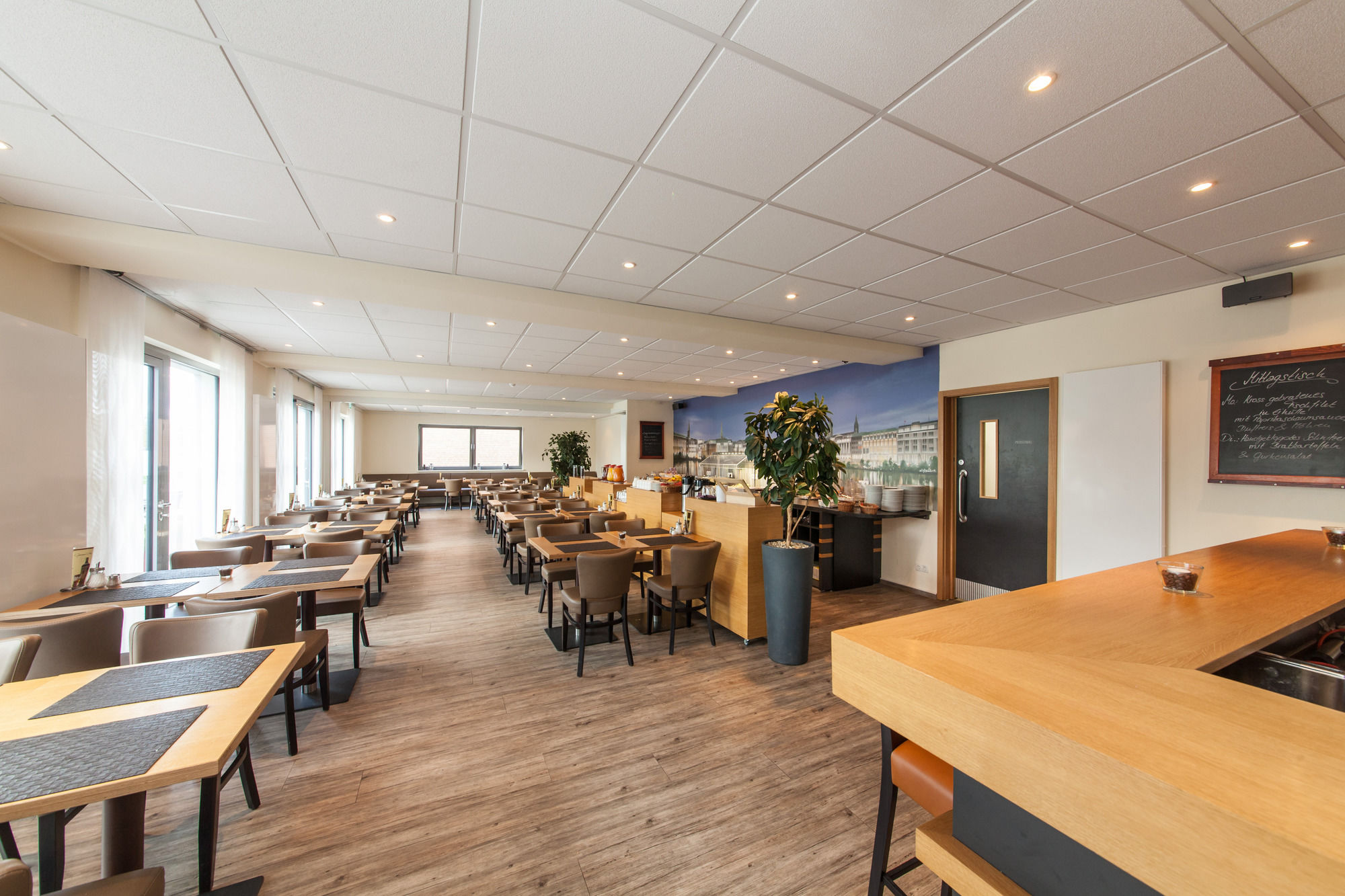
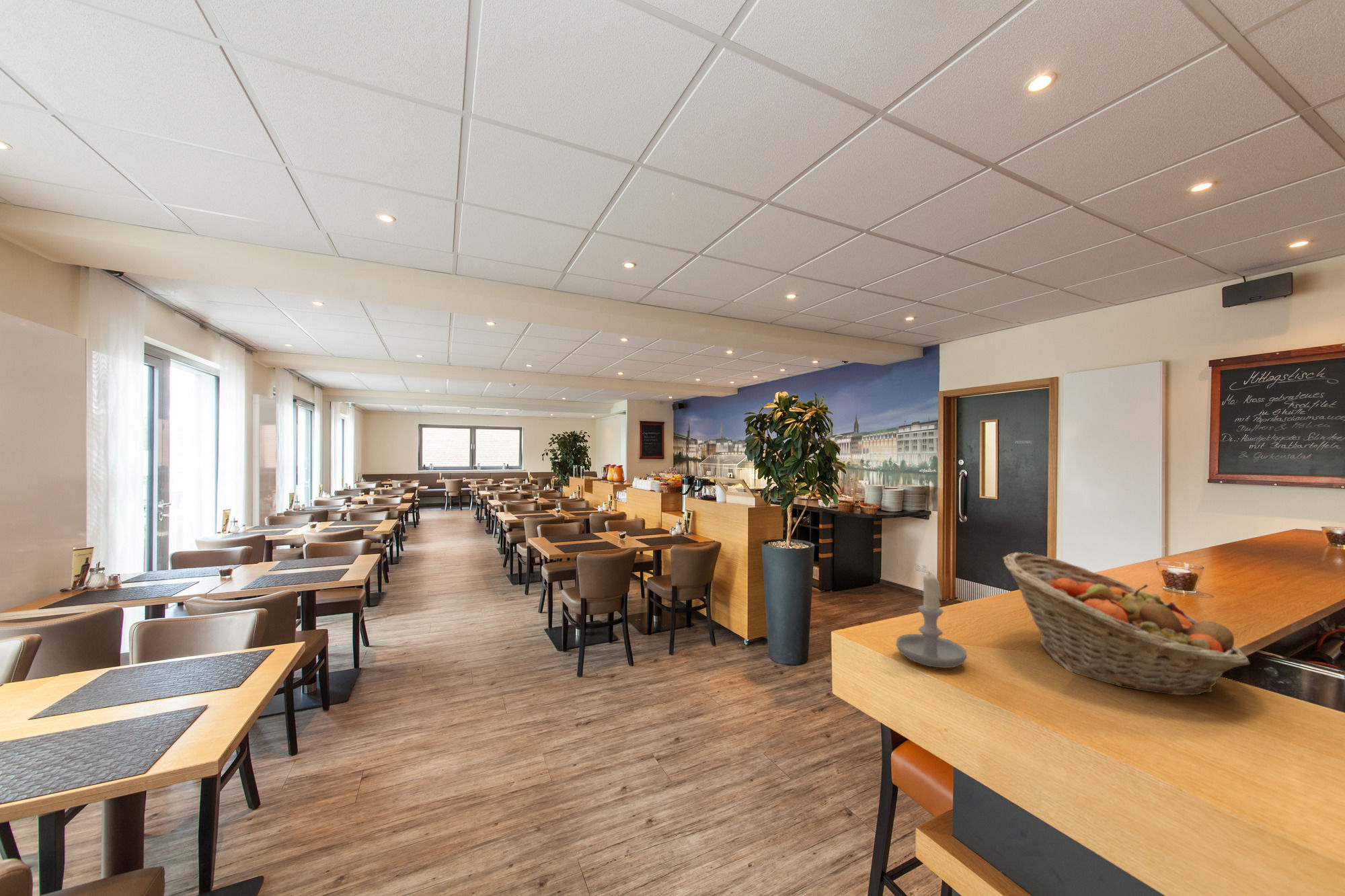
+ candle [895,571,968,669]
+ fruit basket [1001,552,1251,696]
